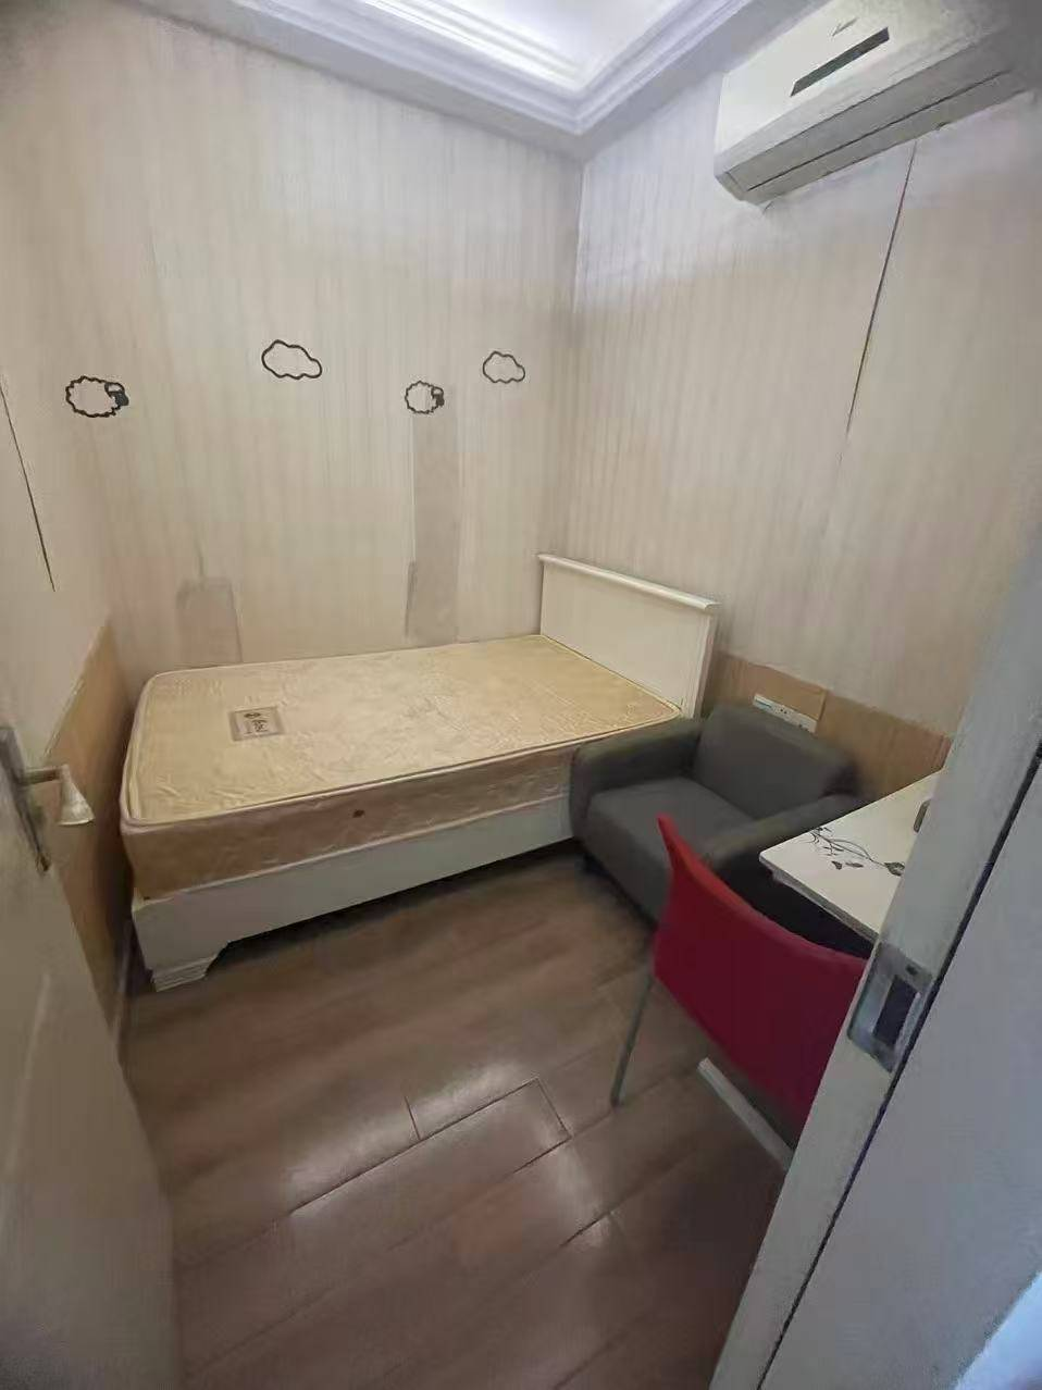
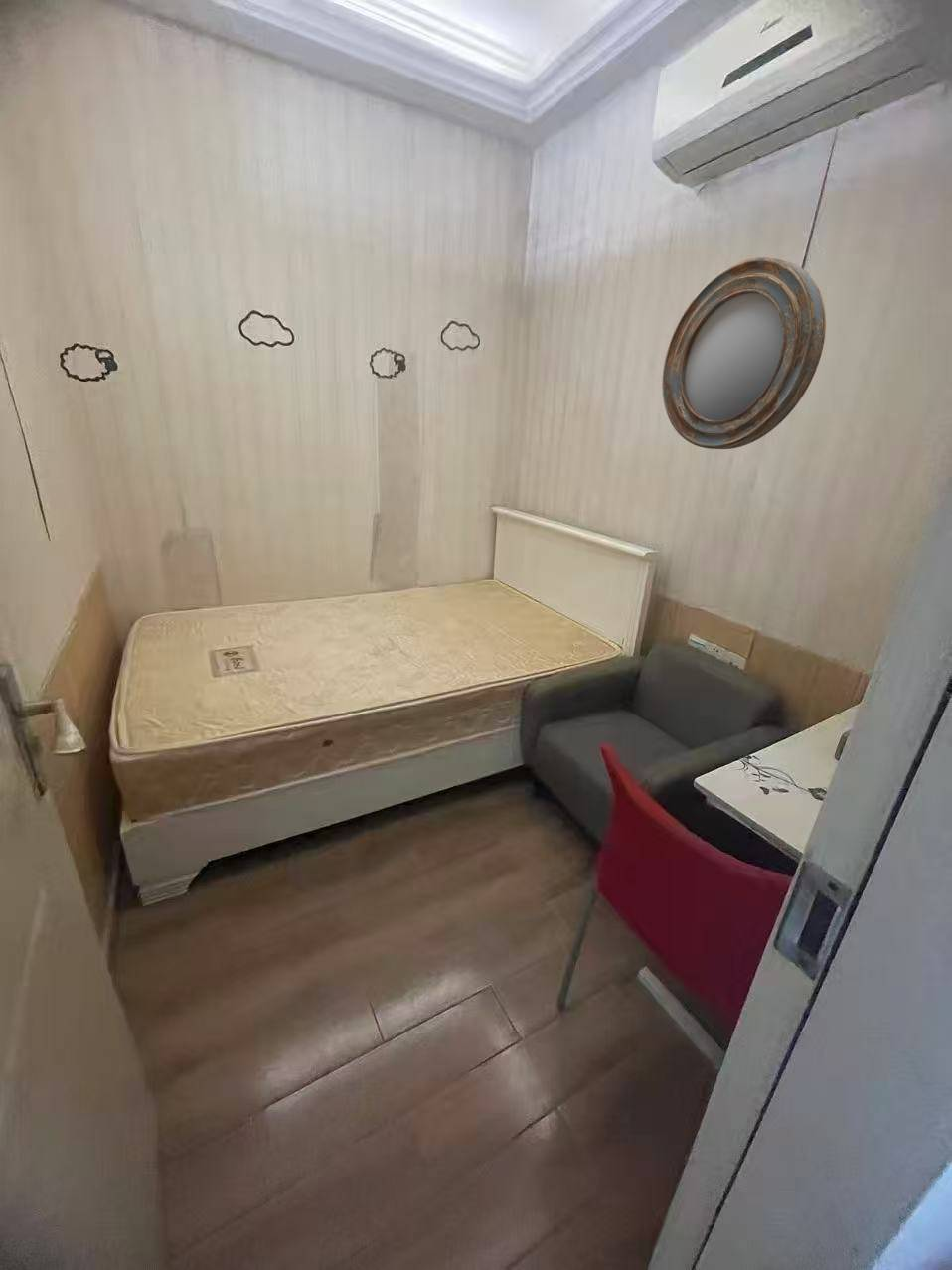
+ home mirror [661,256,827,450]
